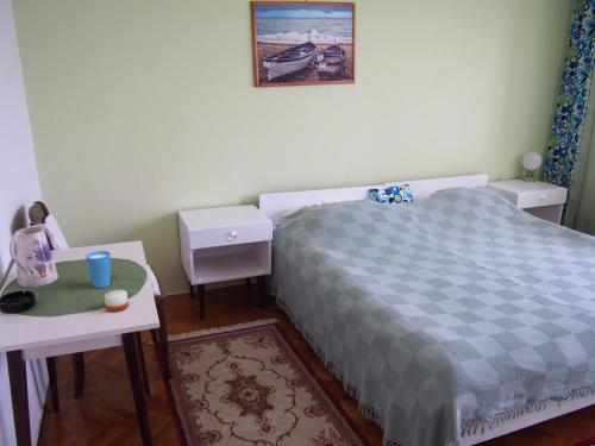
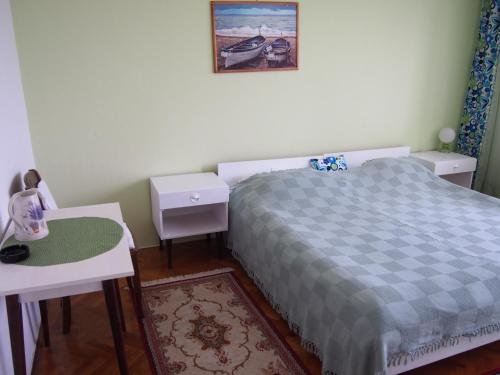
- candle [104,289,130,313]
- cup [84,250,112,289]
